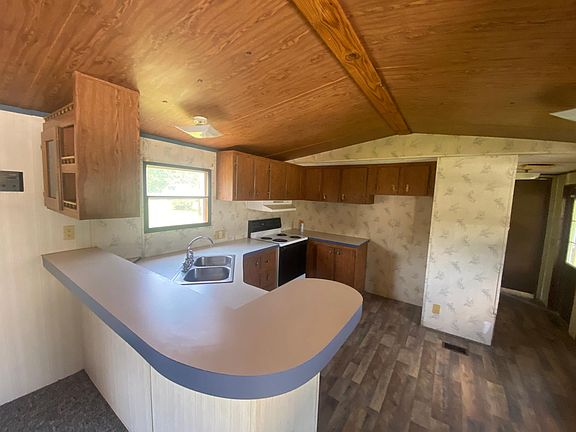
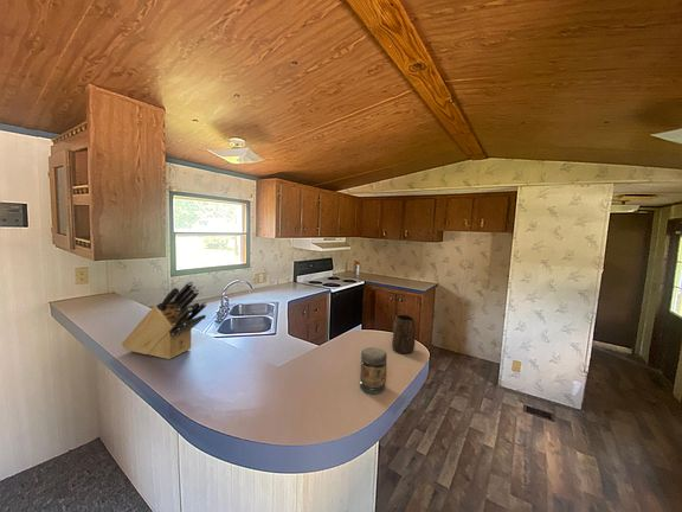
+ jar [359,346,388,395]
+ mug [391,314,417,356]
+ knife block [121,280,208,360]
